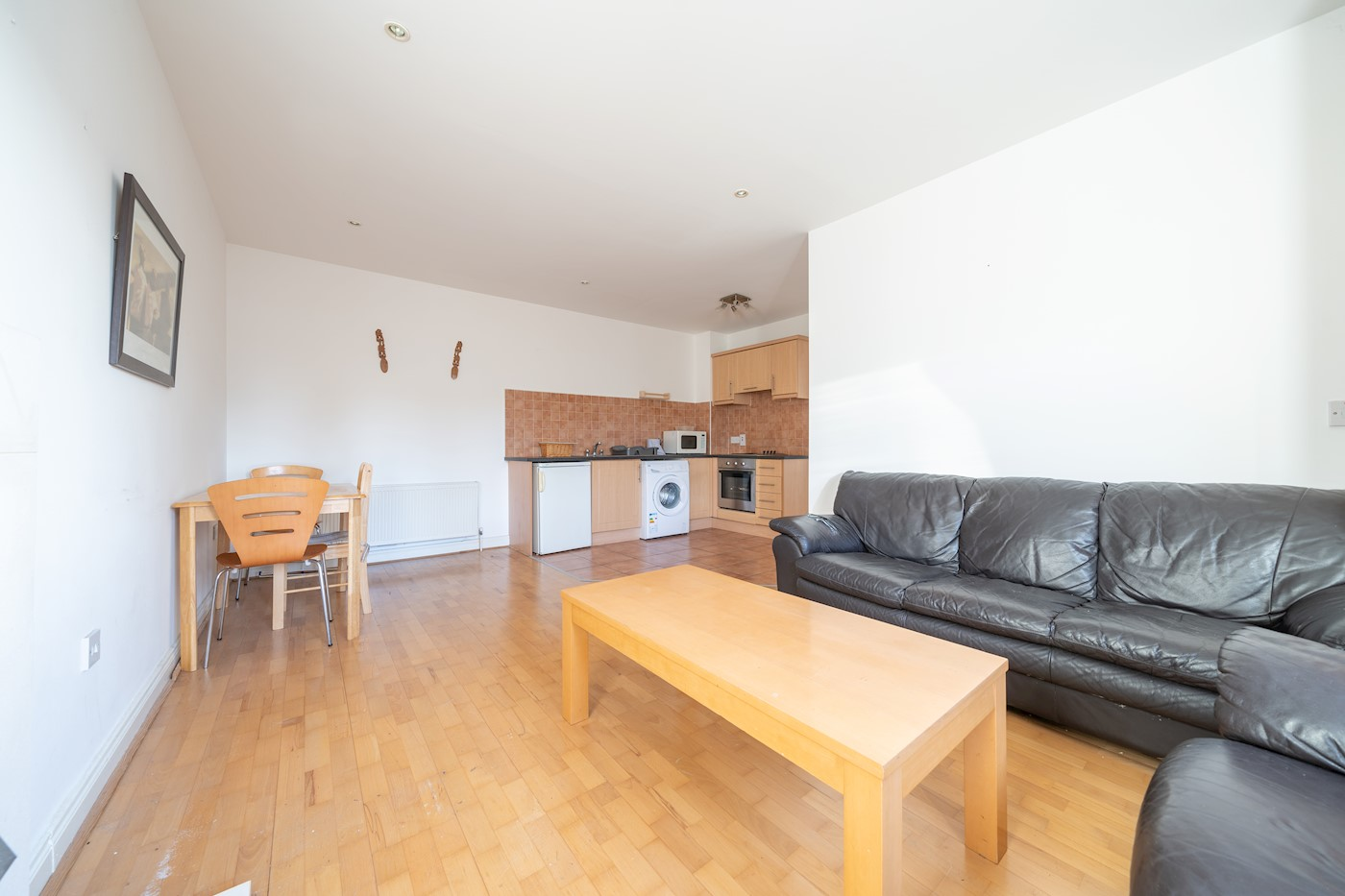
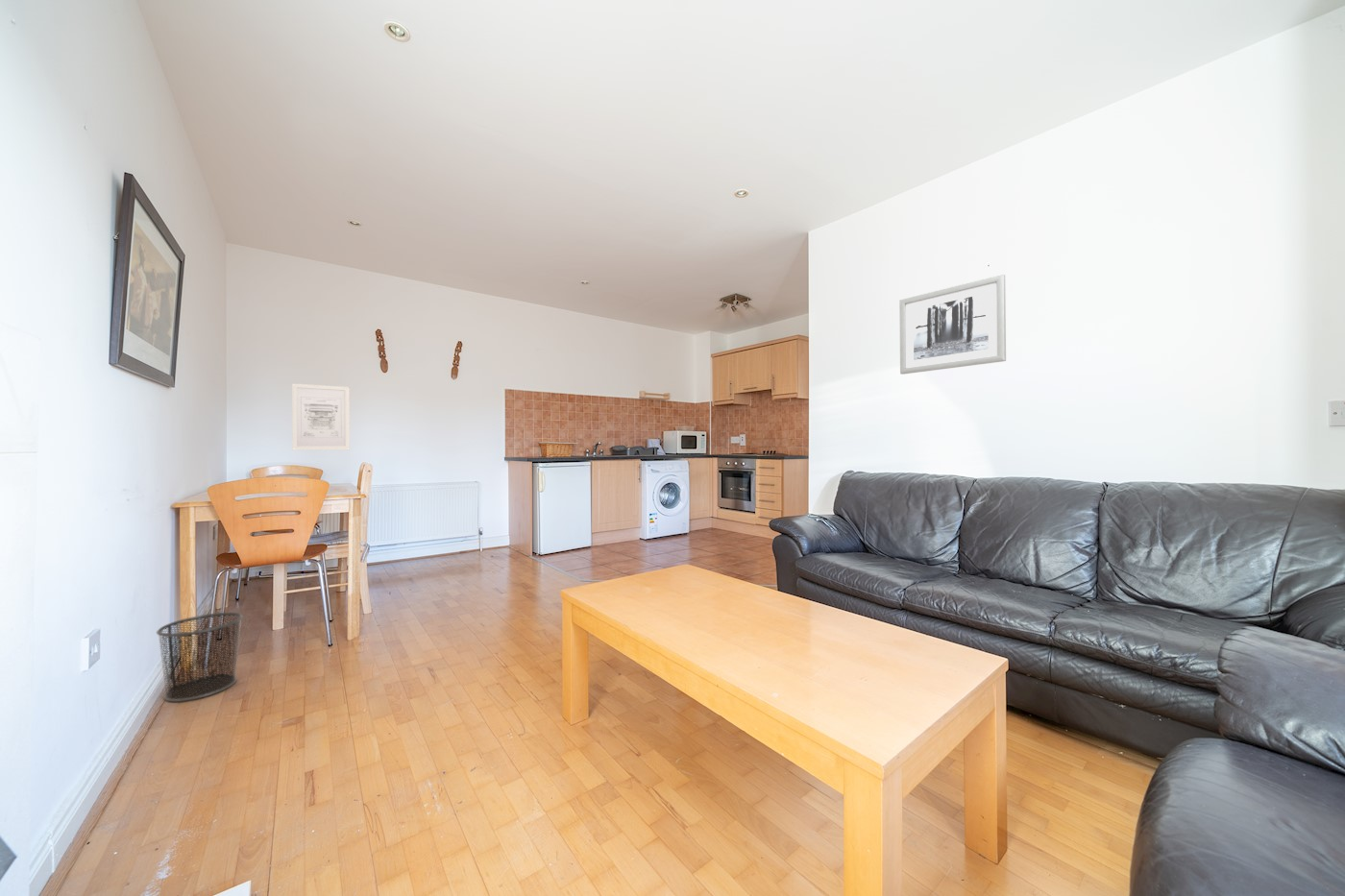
+ waste bin [156,612,244,703]
+ wall art [291,382,351,451]
+ wall art [898,274,1007,375]
